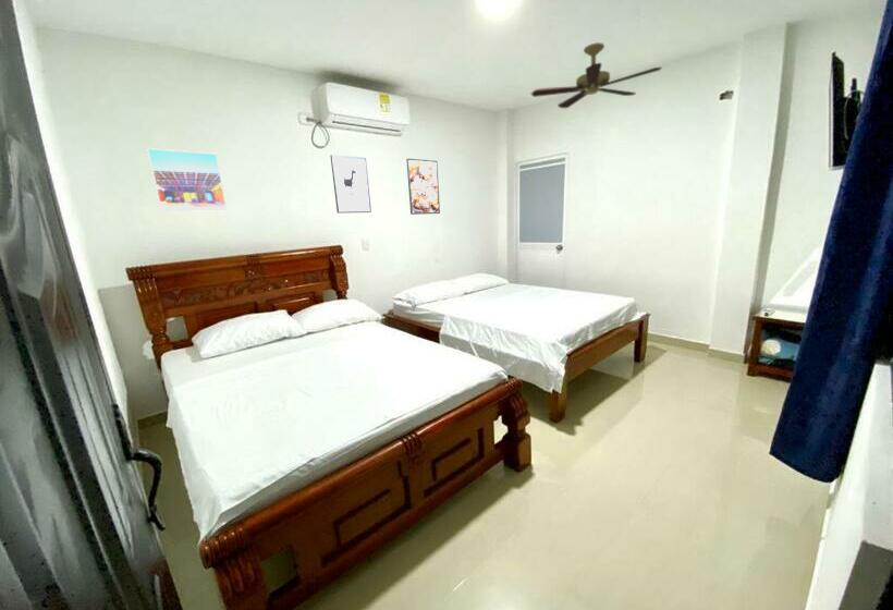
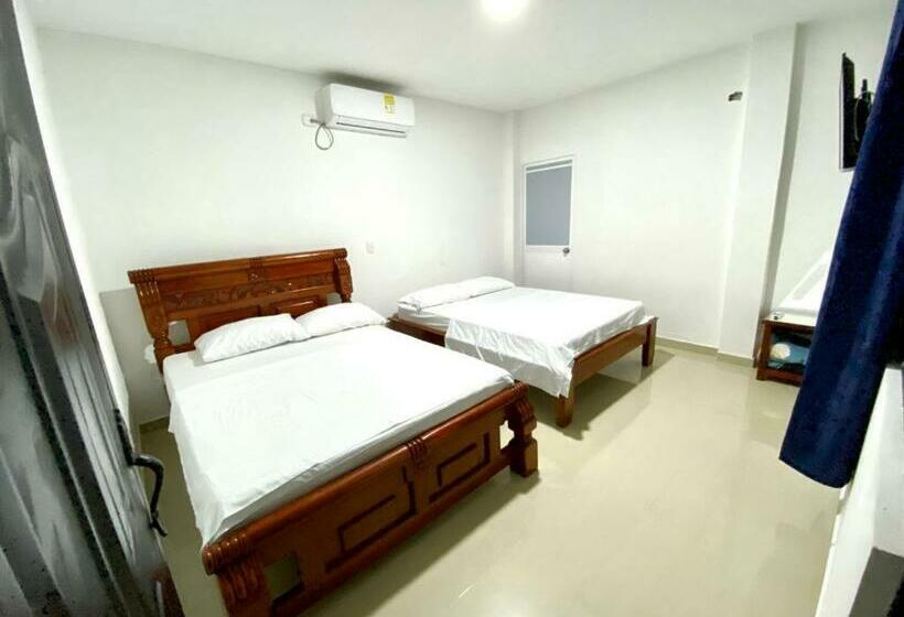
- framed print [146,147,229,212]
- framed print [405,157,441,216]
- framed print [330,154,372,215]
- ceiling fan [529,41,663,109]
